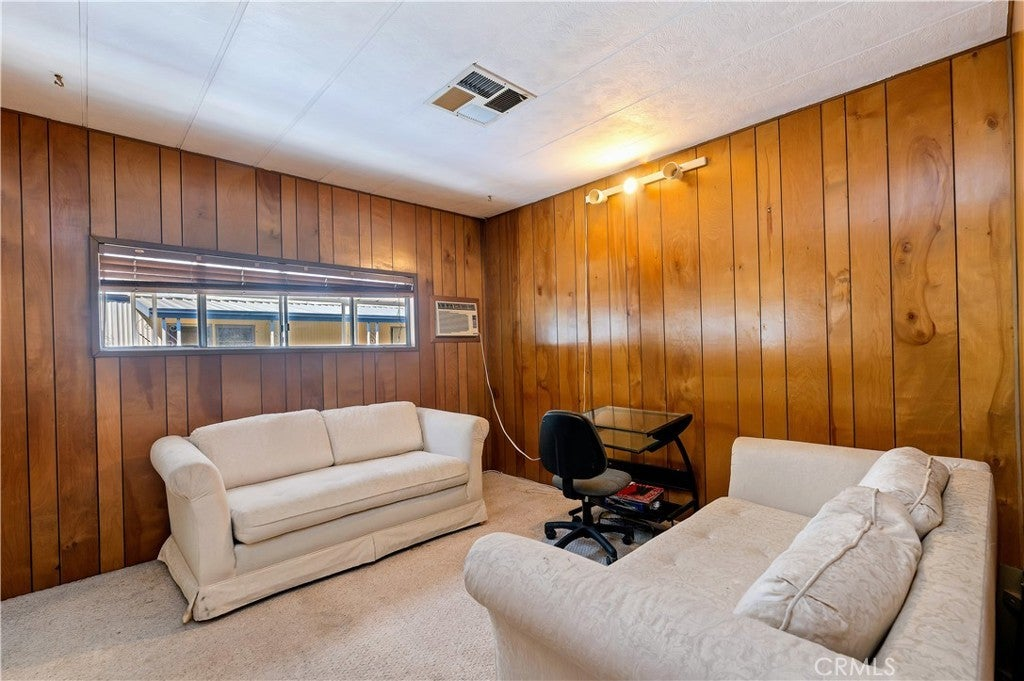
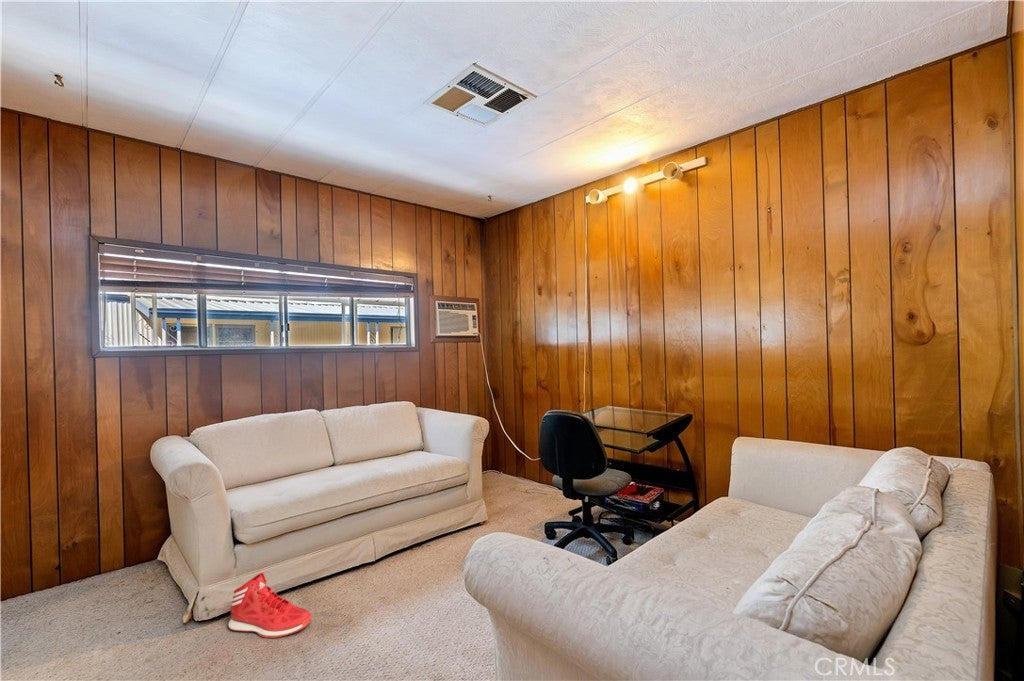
+ sneaker [228,572,313,639]
